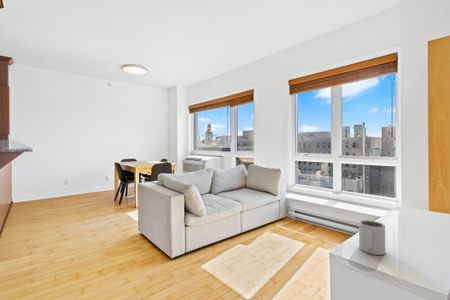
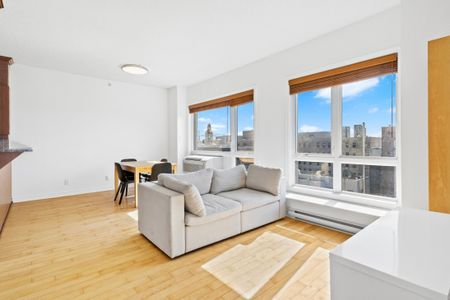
- mug [358,219,386,256]
